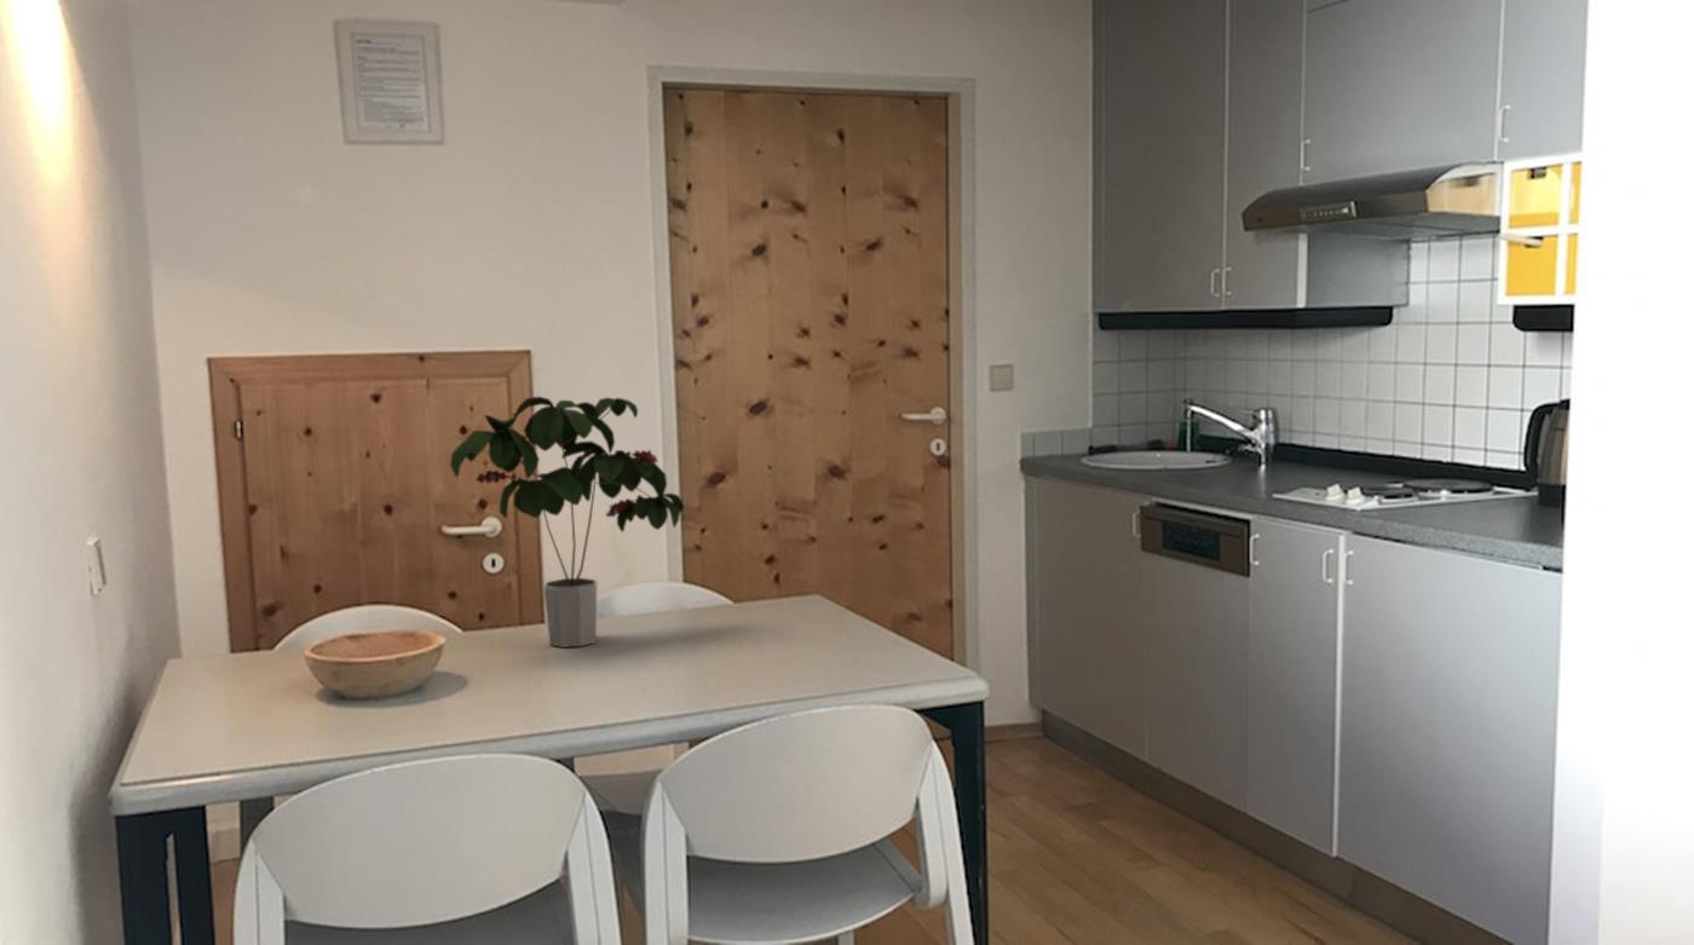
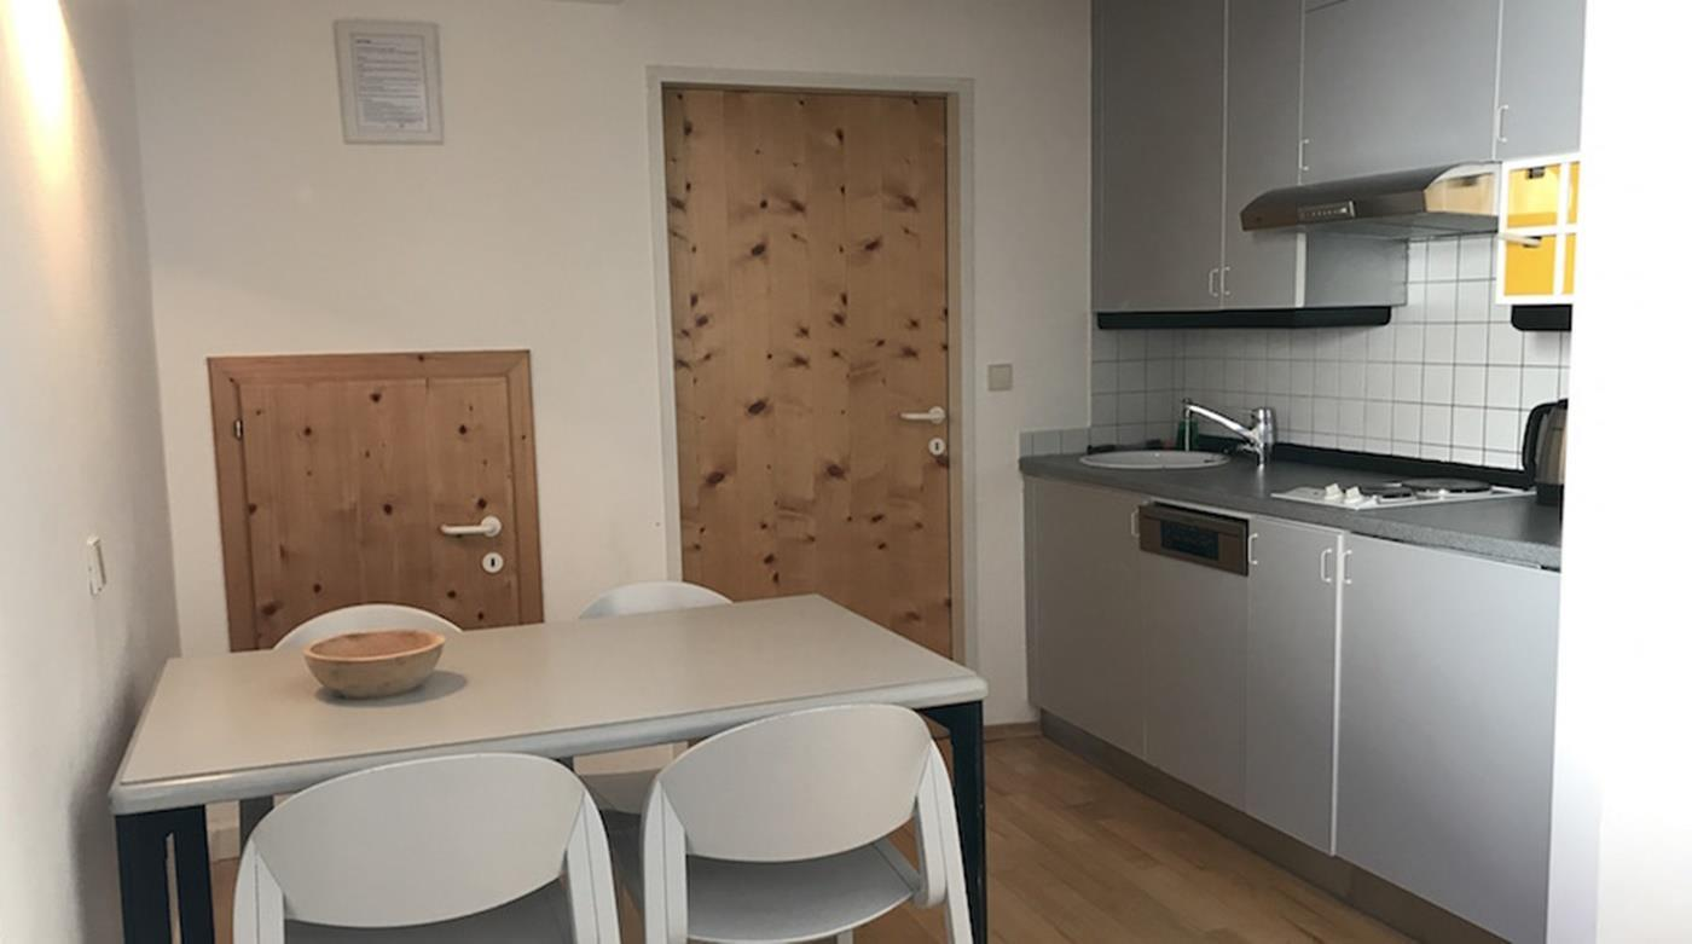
- potted plant [449,396,685,649]
